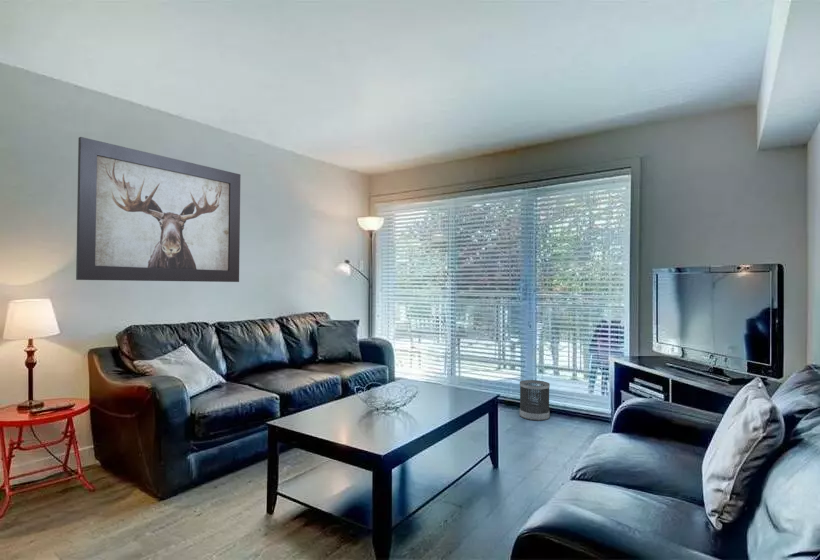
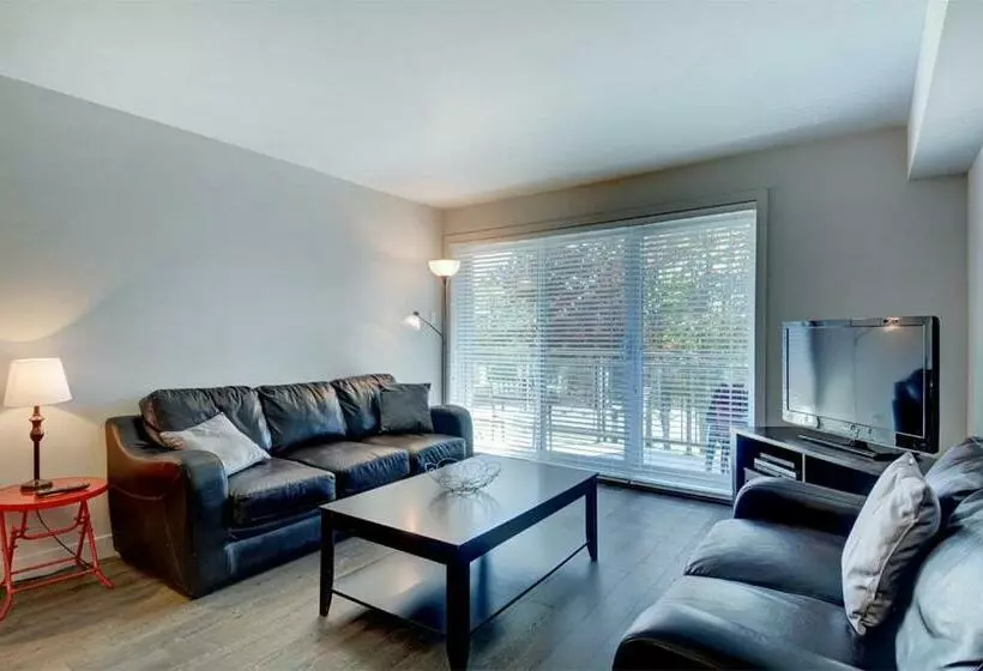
- wastebasket [519,379,551,422]
- wall art [75,136,241,283]
